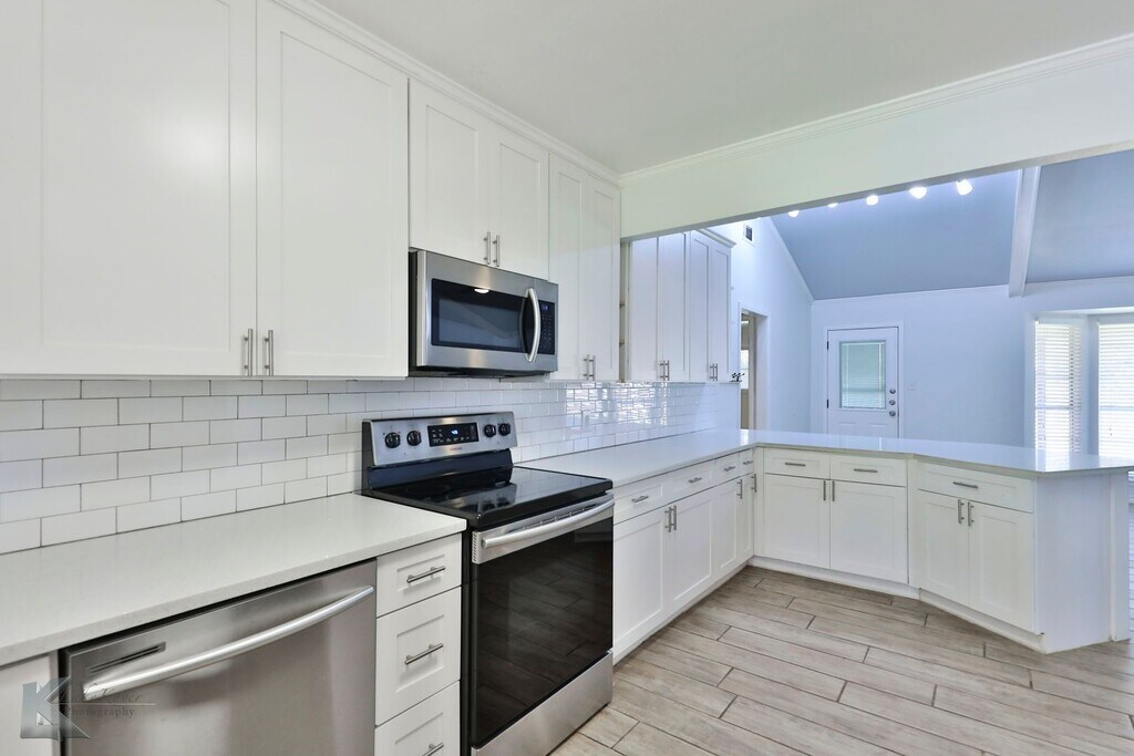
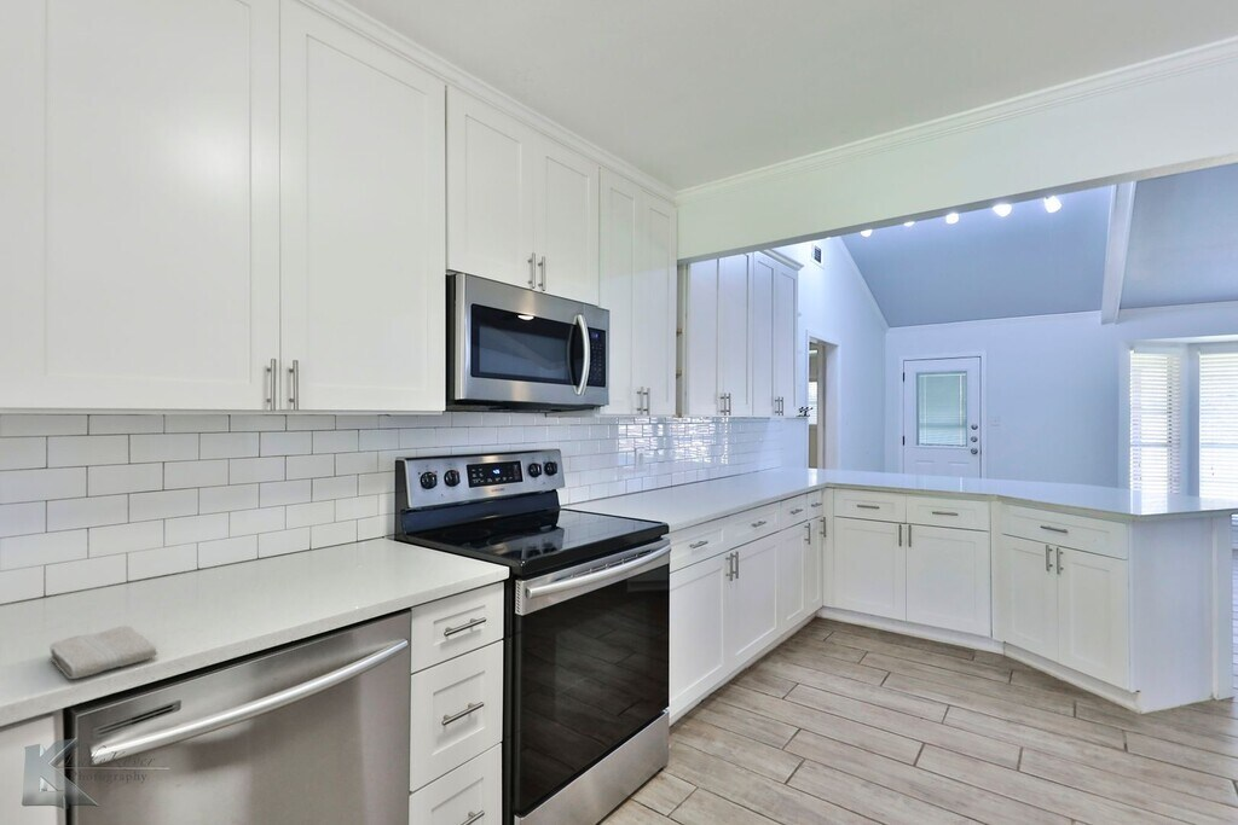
+ washcloth [48,624,158,680]
